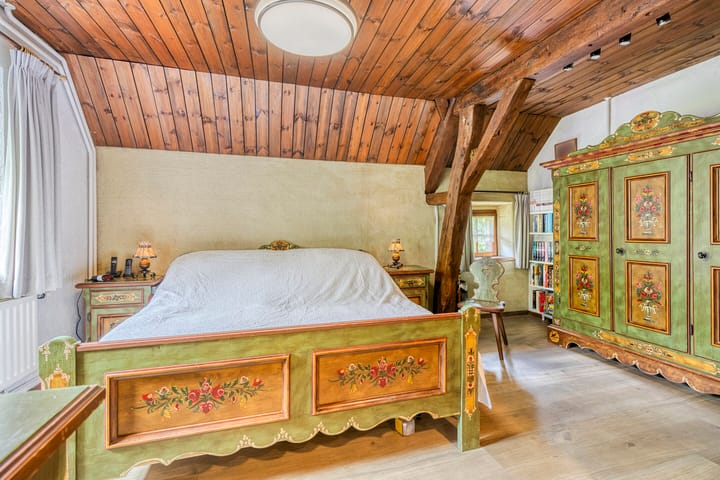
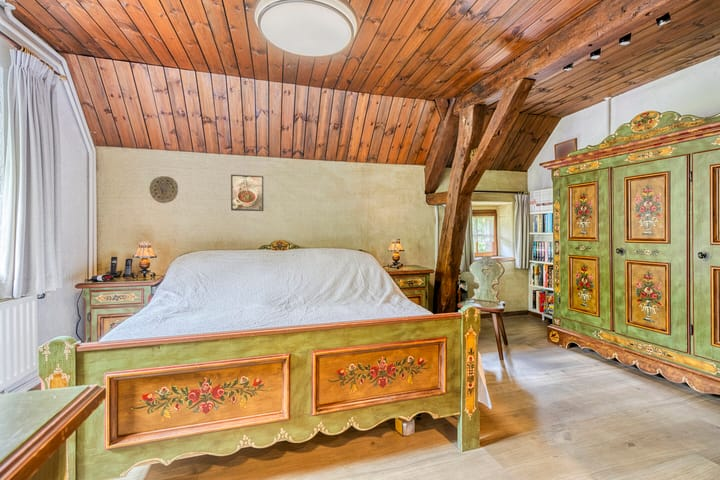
+ decorative plate [149,175,179,204]
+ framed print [230,174,265,212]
